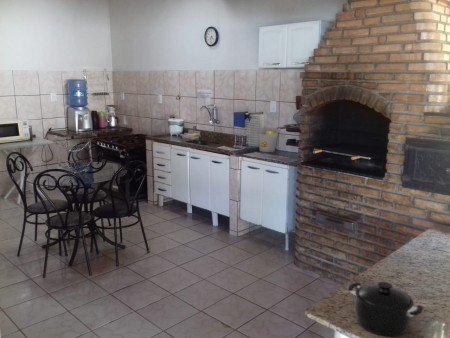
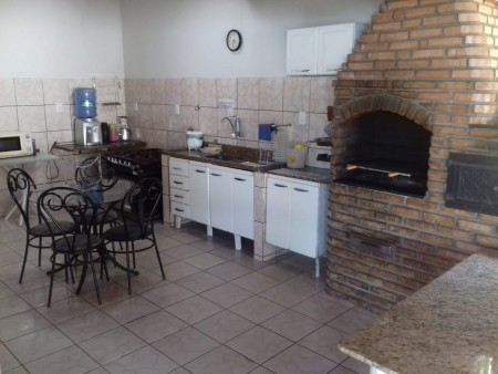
- saucepan [347,281,424,337]
